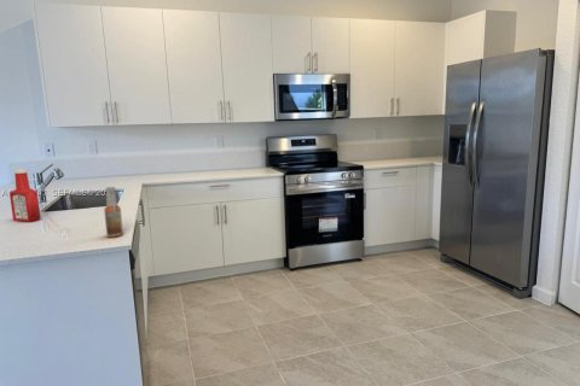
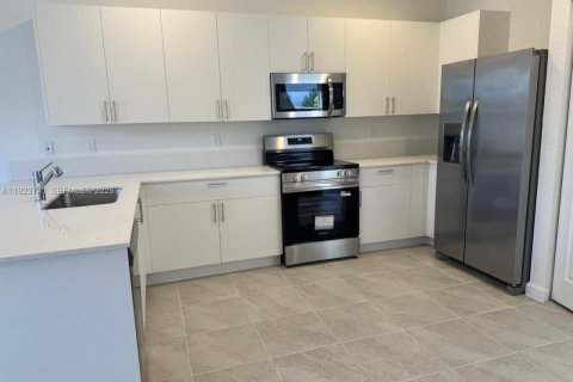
- spray bottle [103,186,124,239]
- soap bottle [8,168,42,223]
